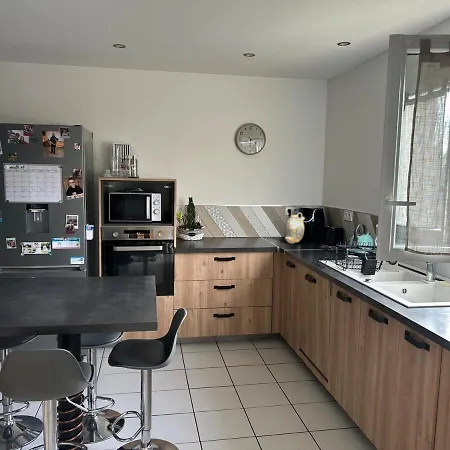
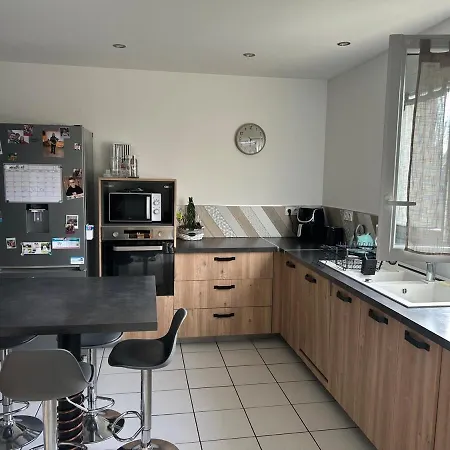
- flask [284,212,306,244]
